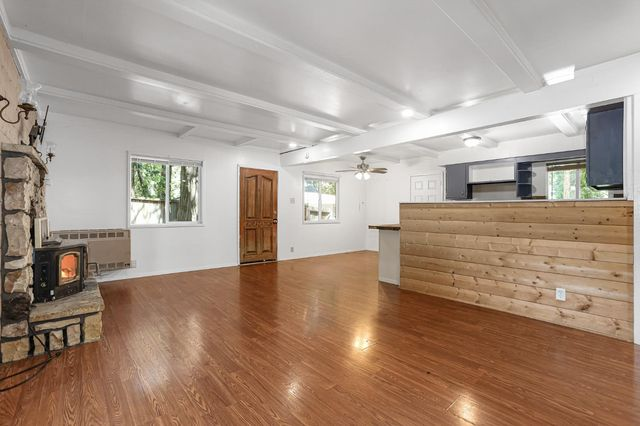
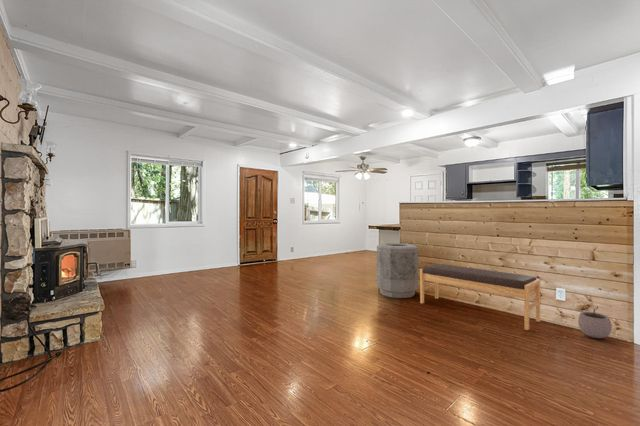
+ trash can [376,242,419,299]
+ plant pot [577,304,613,339]
+ bench [419,263,541,331]
